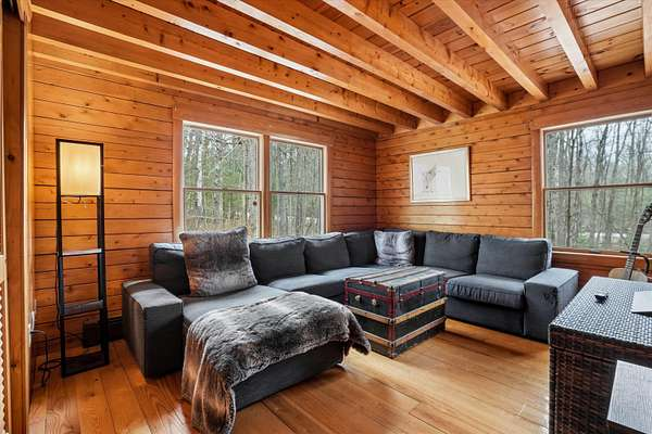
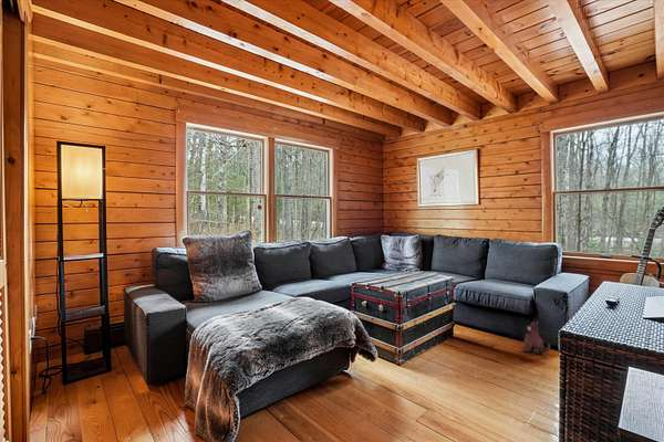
+ plush toy [521,320,551,355]
